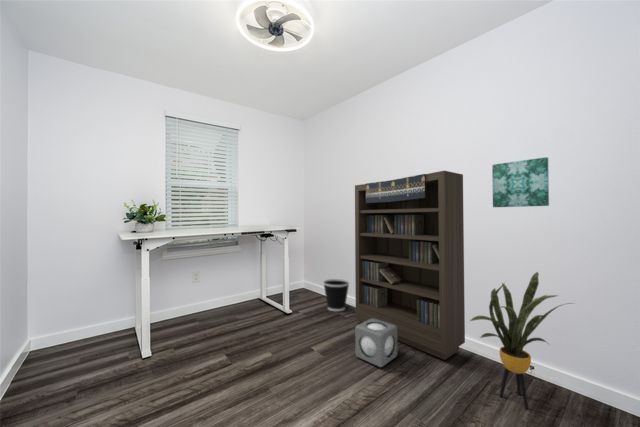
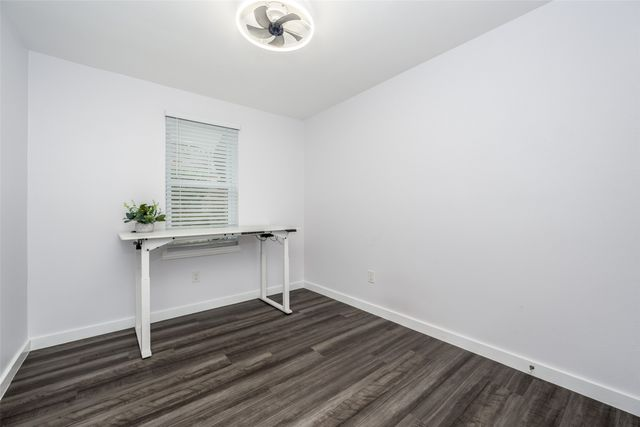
- speaker [354,319,398,368]
- wall art [491,156,550,208]
- wastebasket [322,278,351,312]
- bookcase [354,170,466,361]
- house plant [468,271,576,410]
